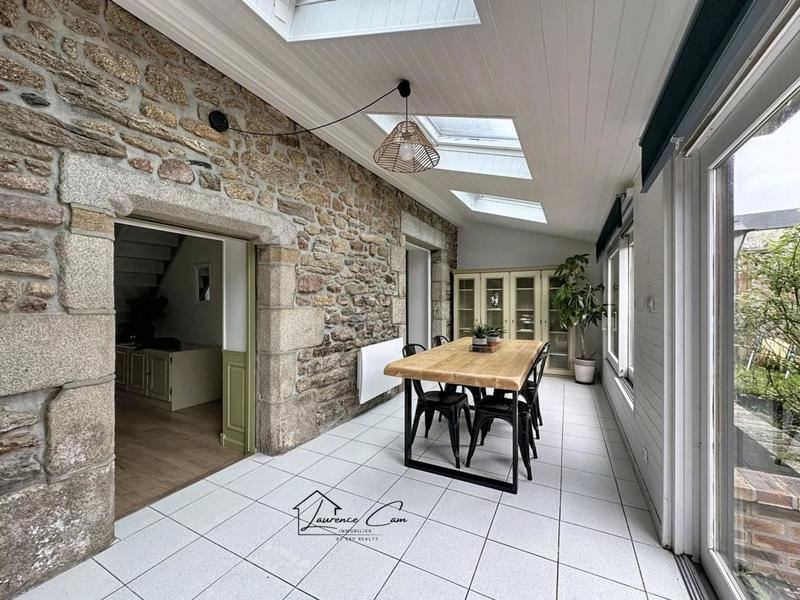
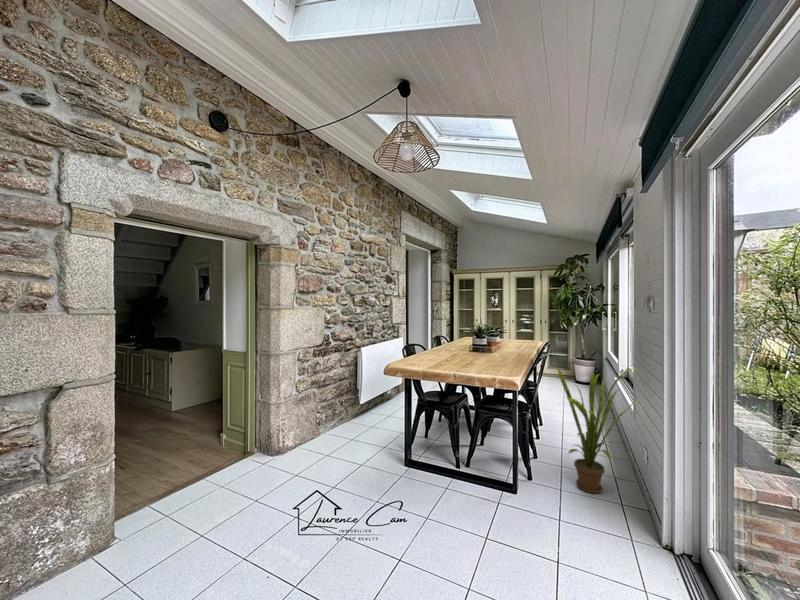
+ house plant [554,364,641,494]
